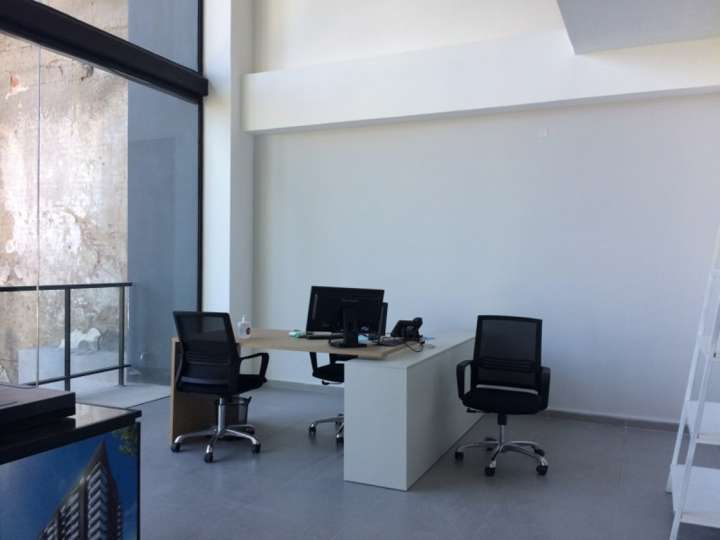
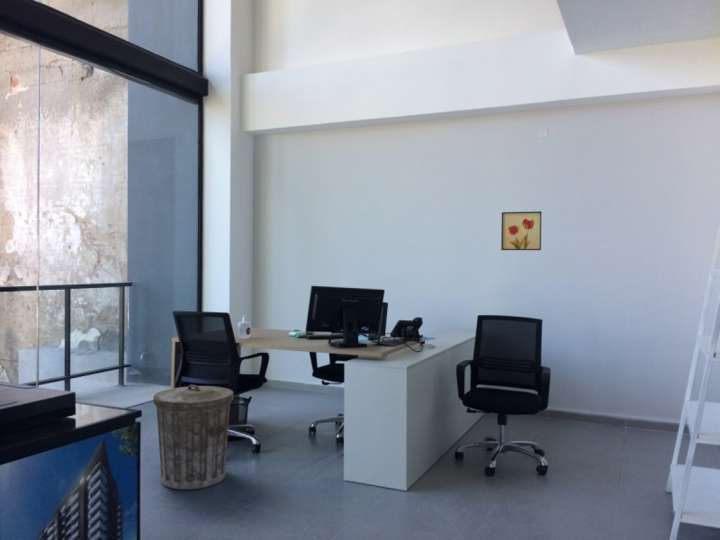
+ wall art [500,210,542,251]
+ trash can [152,384,235,491]
